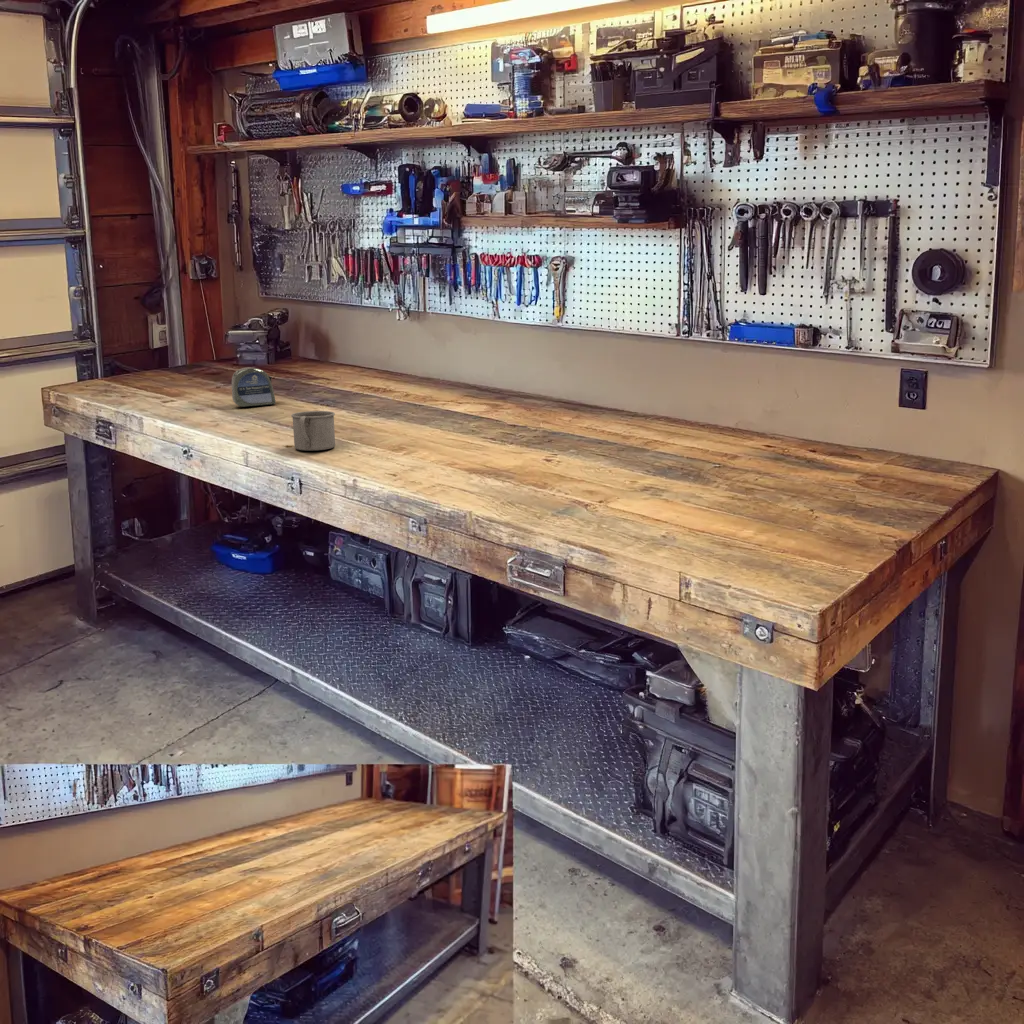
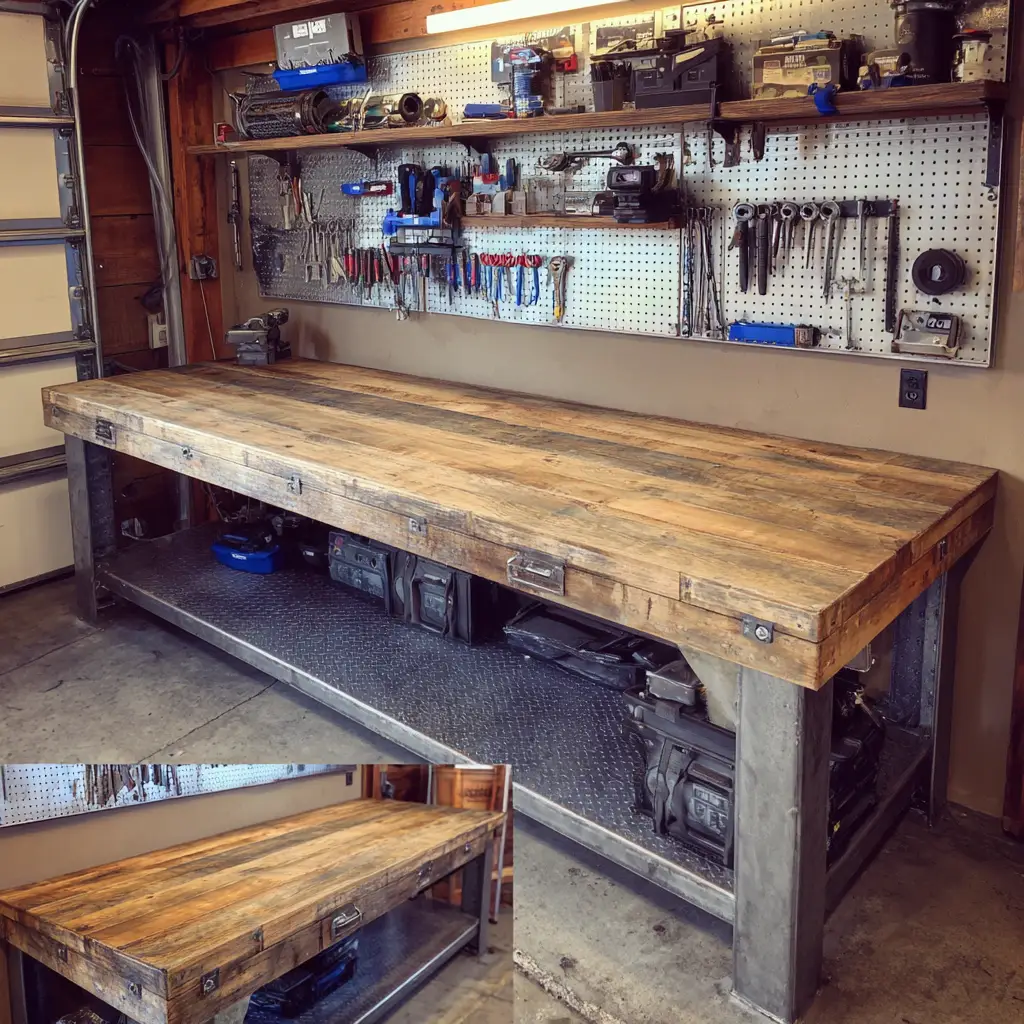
- tape measure [231,366,277,408]
- mug [290,410,336,452]
